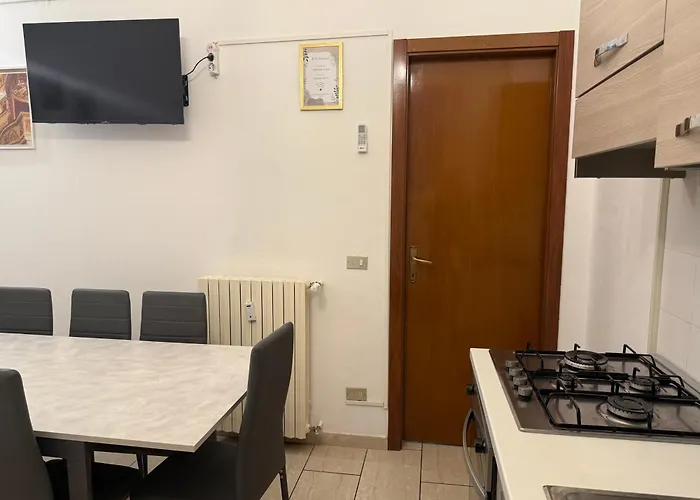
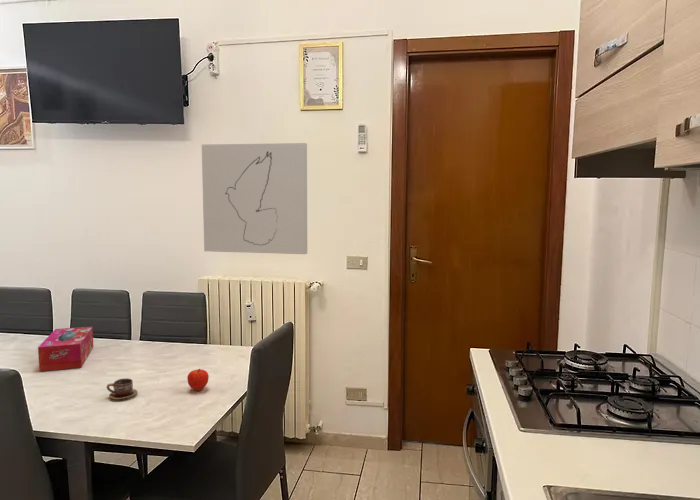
+ fruit [186,368,210,391]
+ cup [106,377,138,401]
+ tissue box [37,326,94,372]
+ wall art [201,142,308,255]
